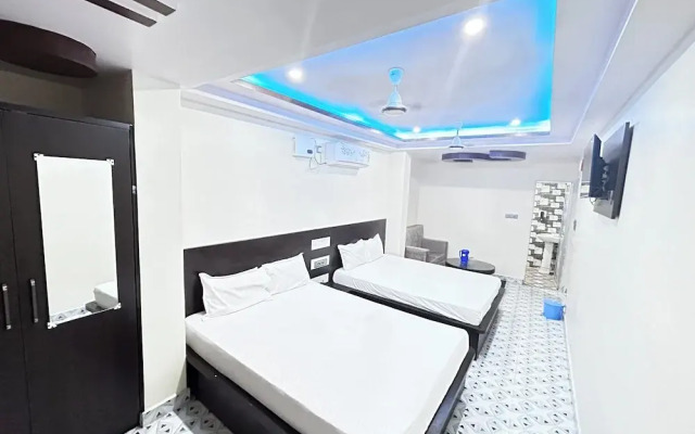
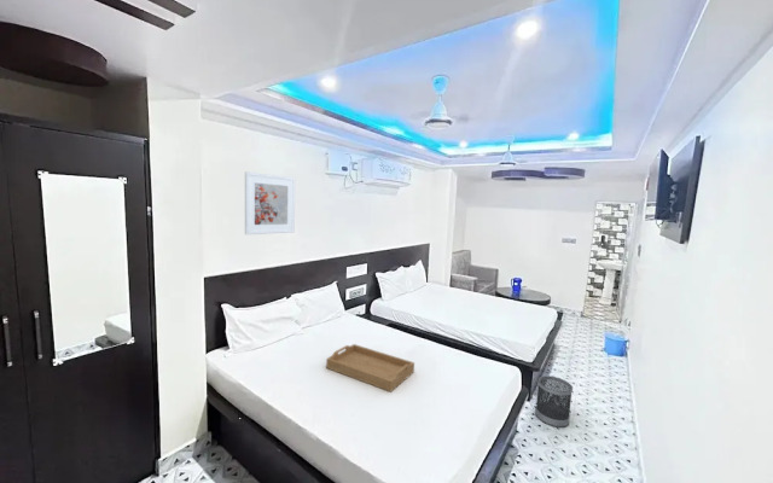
+ wastebasket [534,374,574,429]
+ serving tray [325,343,415,394]
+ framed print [244,171,296,235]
